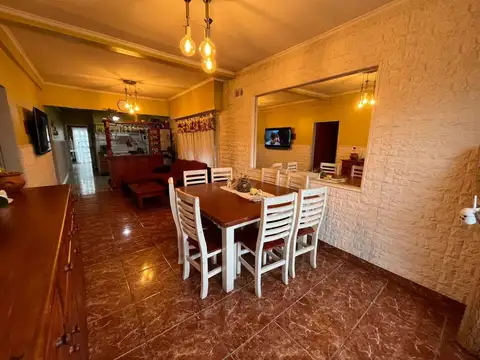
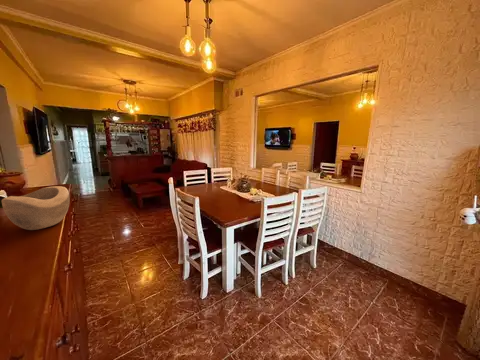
+ decorative bowl [1,185,71,231]
